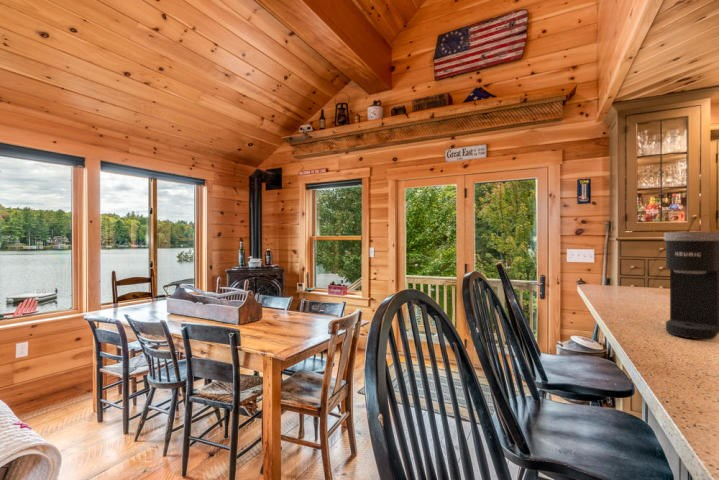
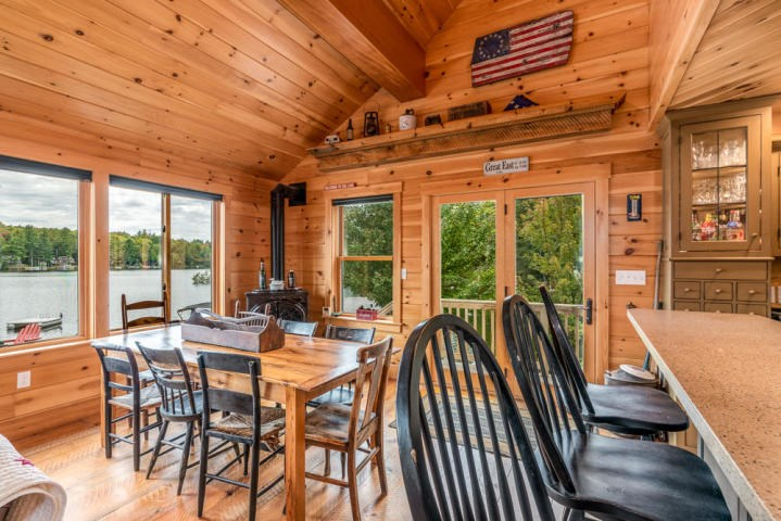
- coffee maker [663,231,719,340]
